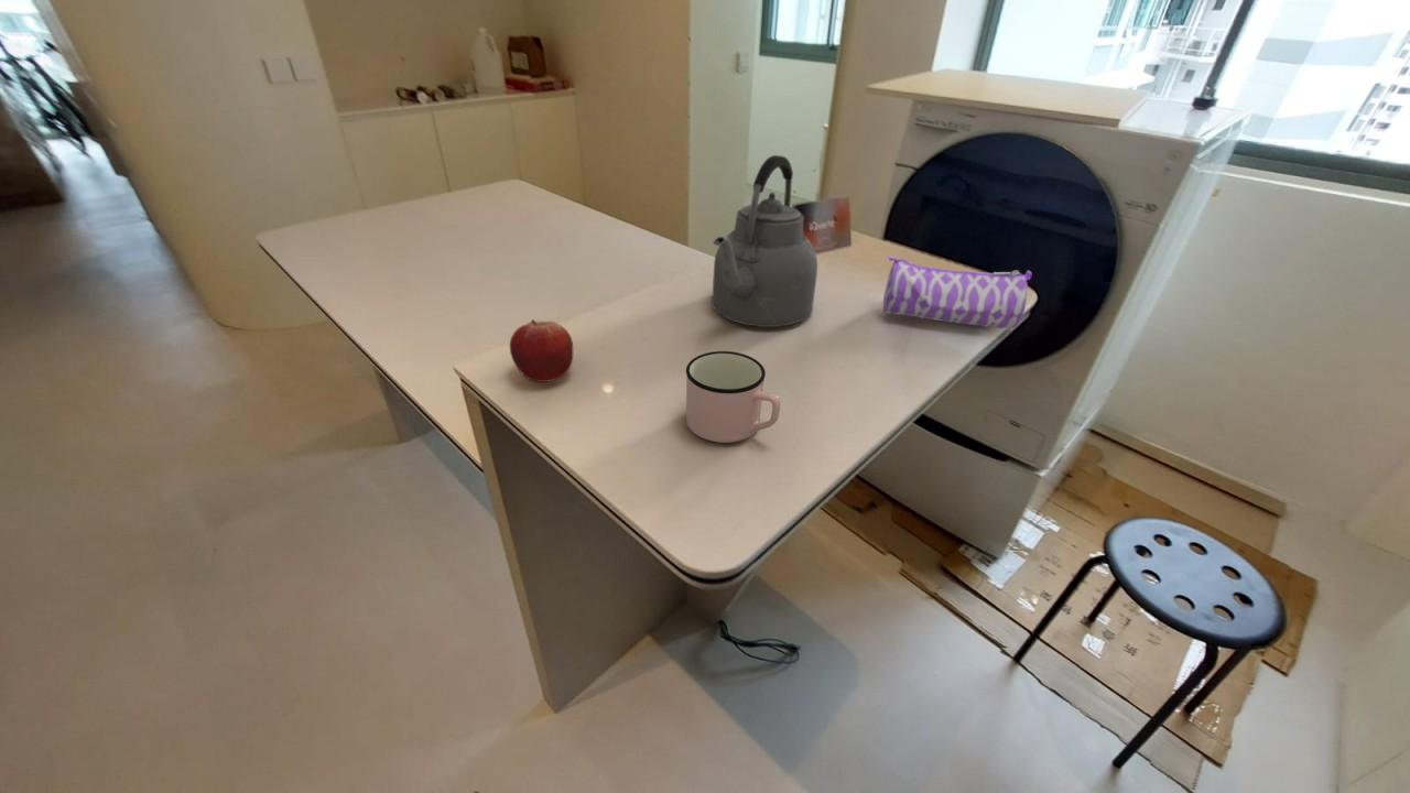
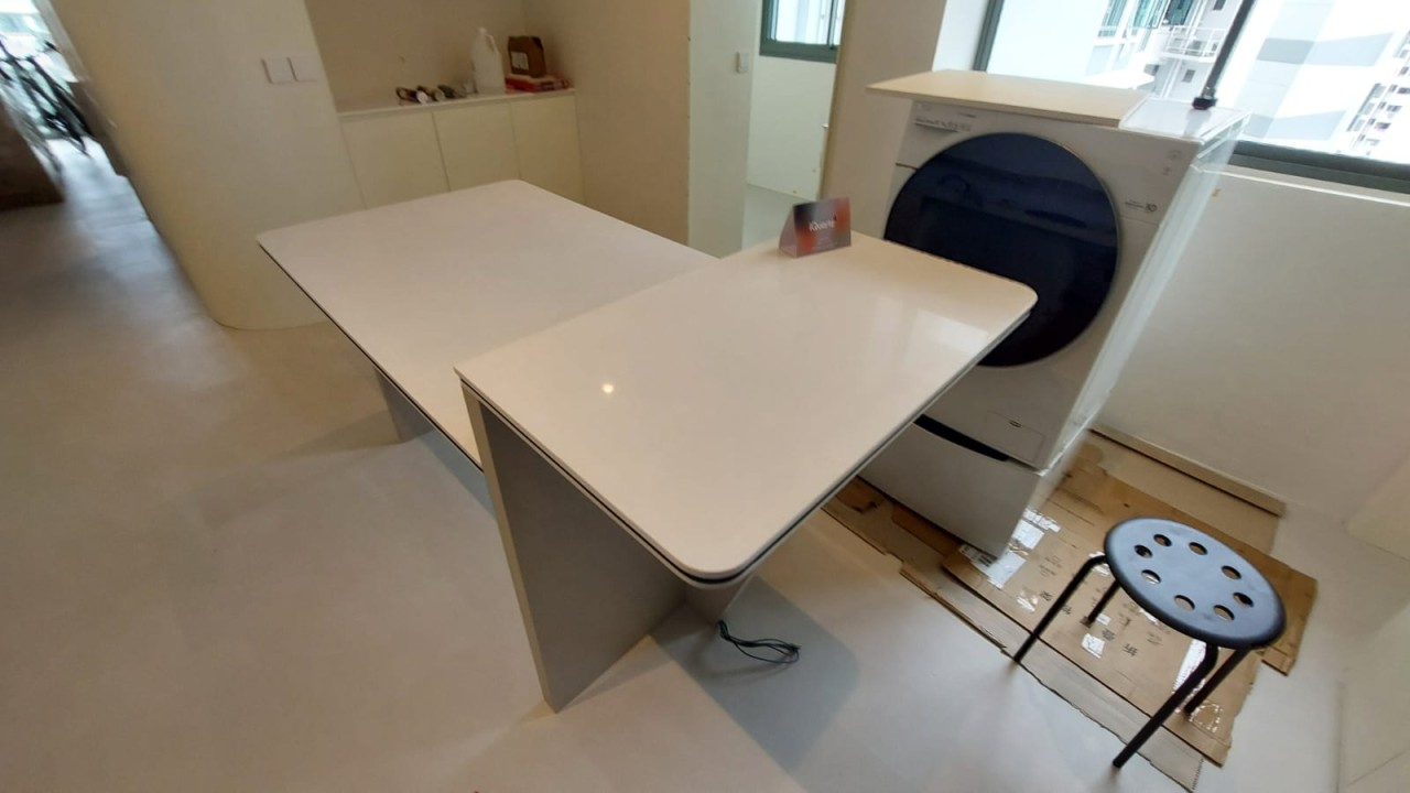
- pencil case [882,253,1032,330]
- mug [685,350,781,444]
- kettle [711,154,818,328]
- fruit [509,318,574,383]
